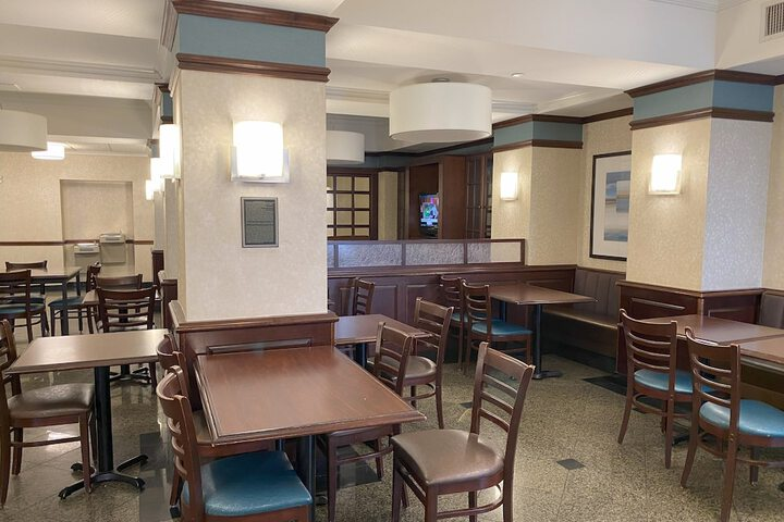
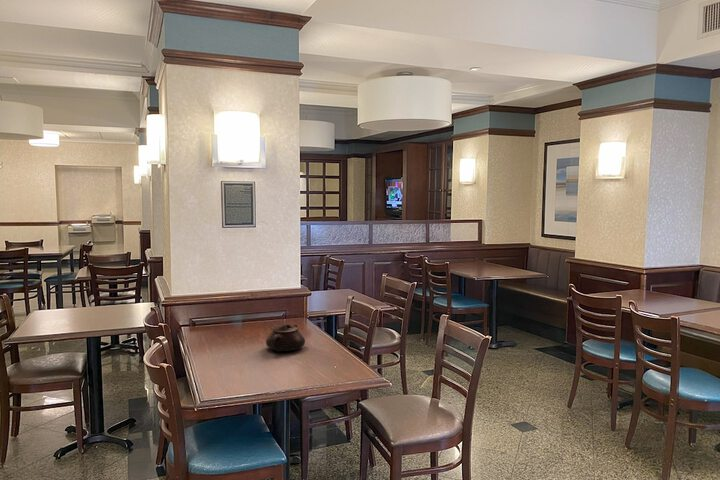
+ teapot [265,323,306,353]
